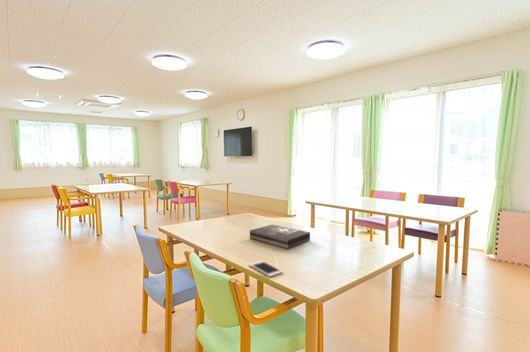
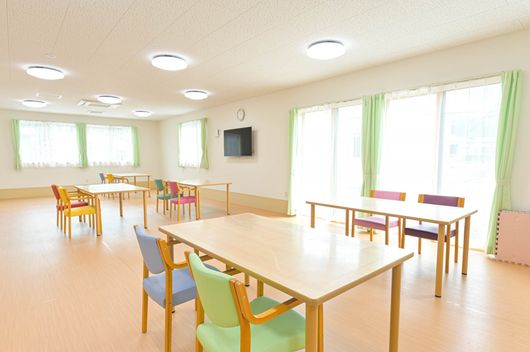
- cell phone [248,260,284,278]
- first aid kit [249,223,311,250]
